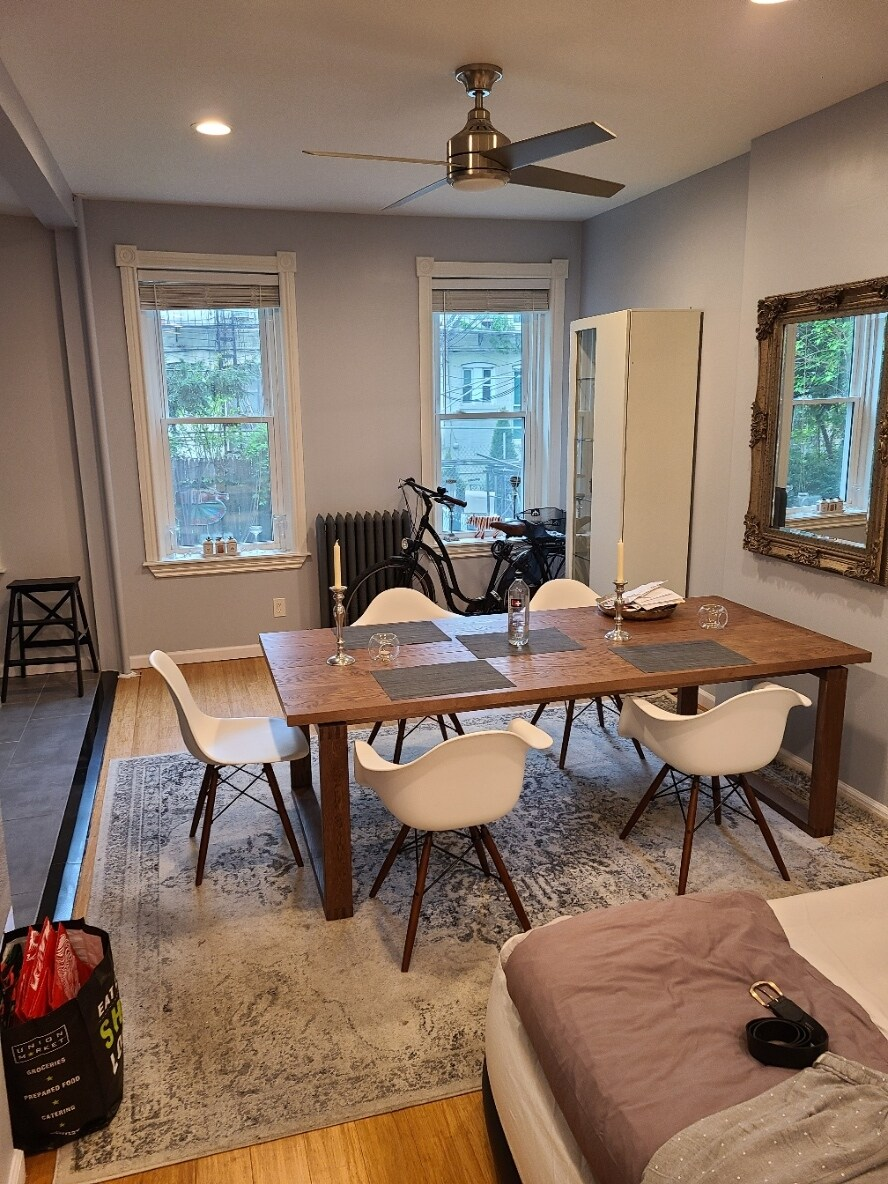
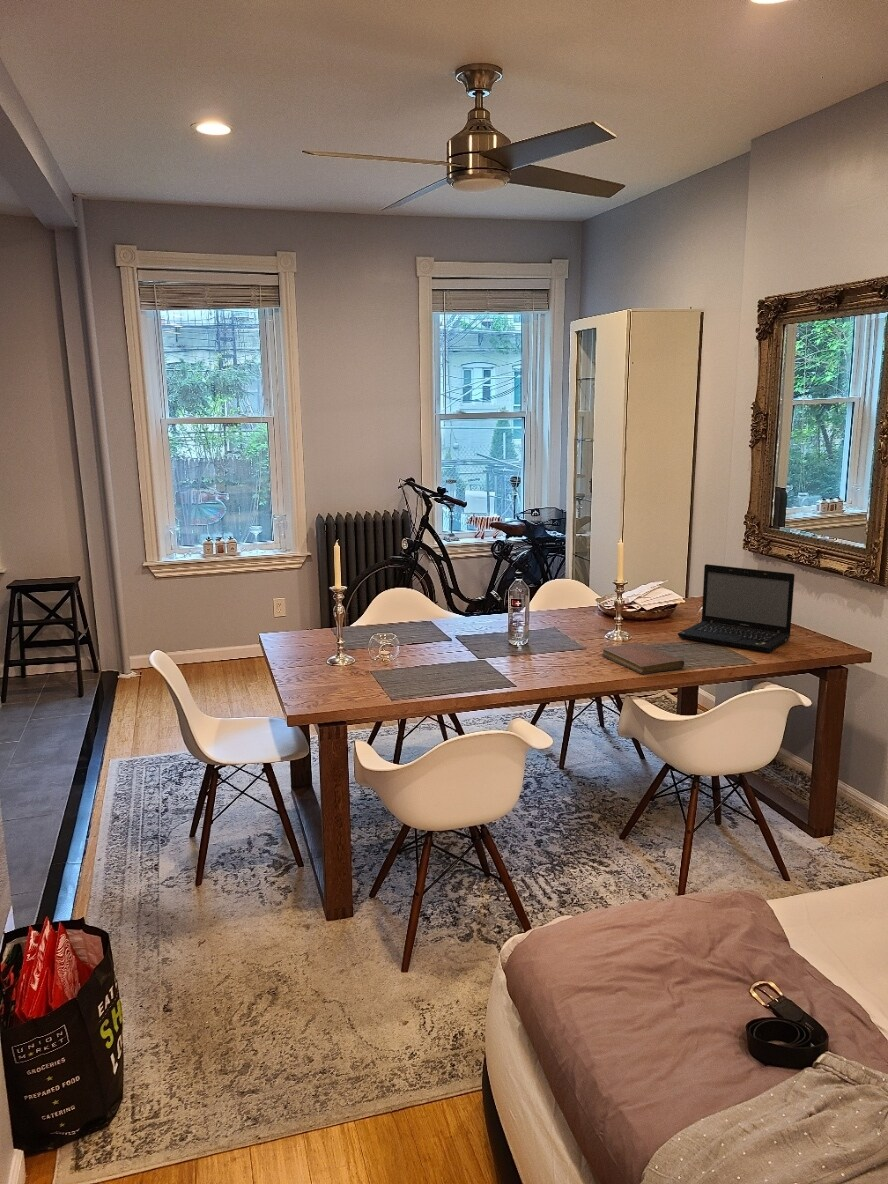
+ notebook [601,642,685,675]
+ laptop [677,563,796,653]
